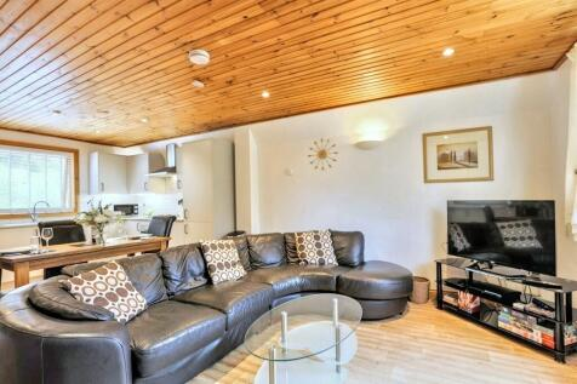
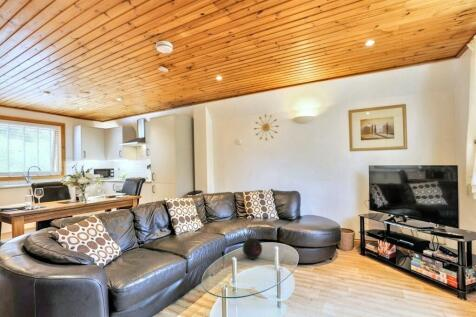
+ decorative orb [242,237,263,260]
